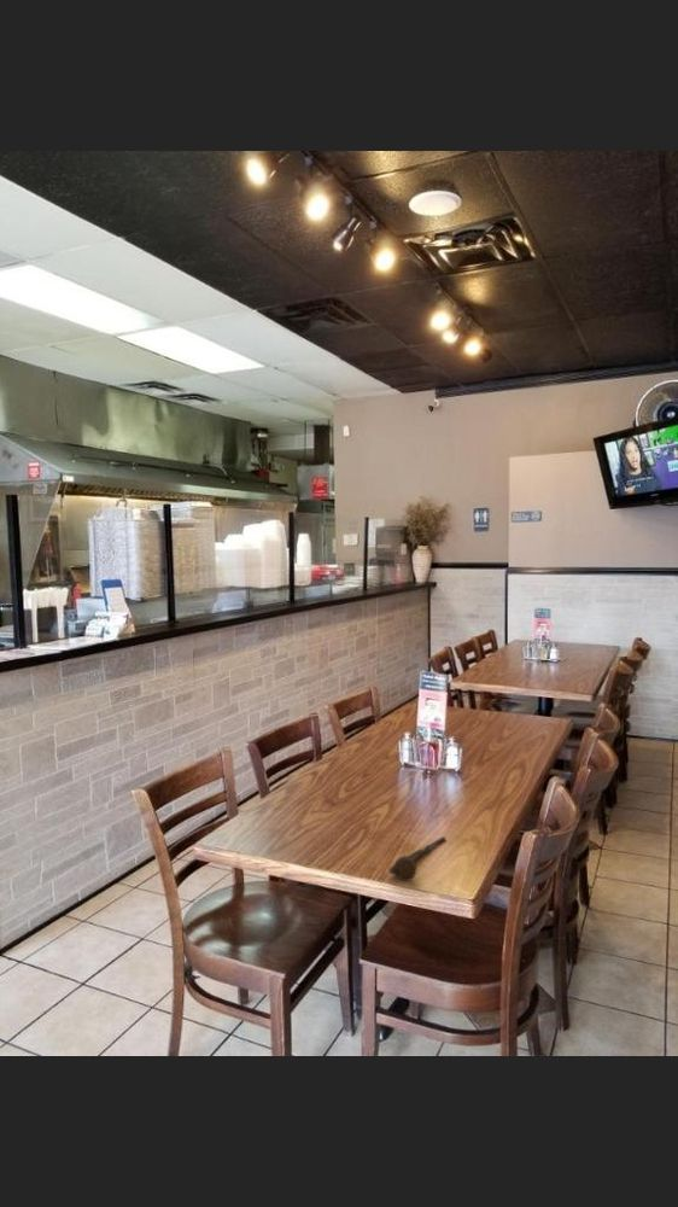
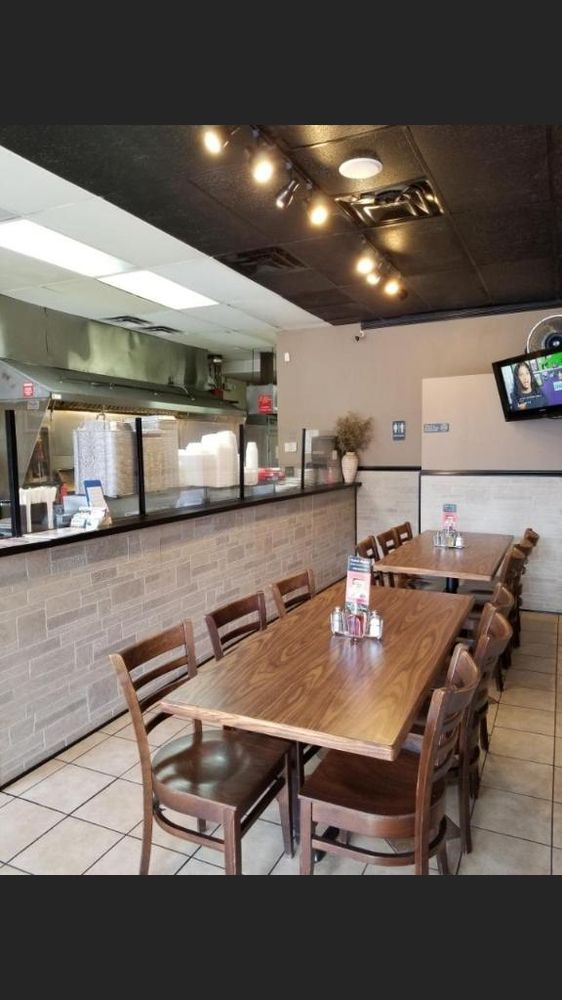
- spoon [387,835,448,882]
